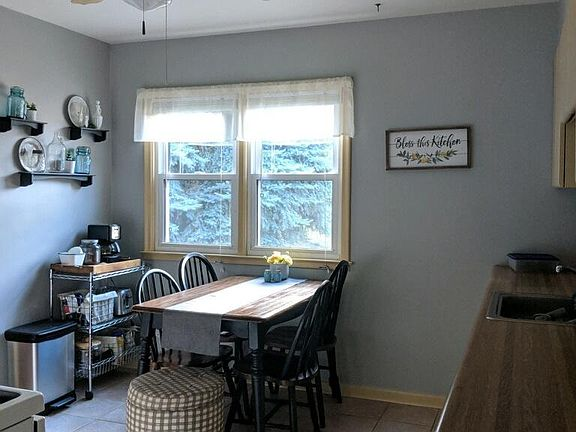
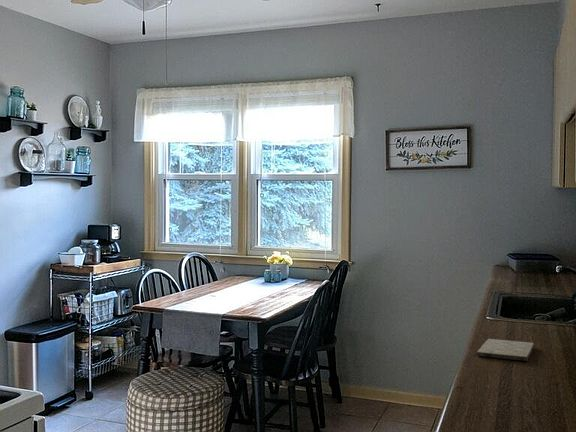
+ cutting board [476,338,536,362]
